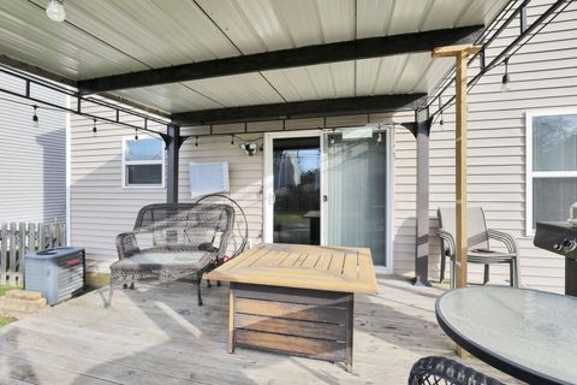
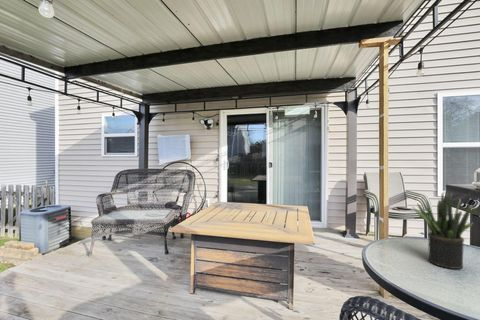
+ potted plant [411,192,474,270]
